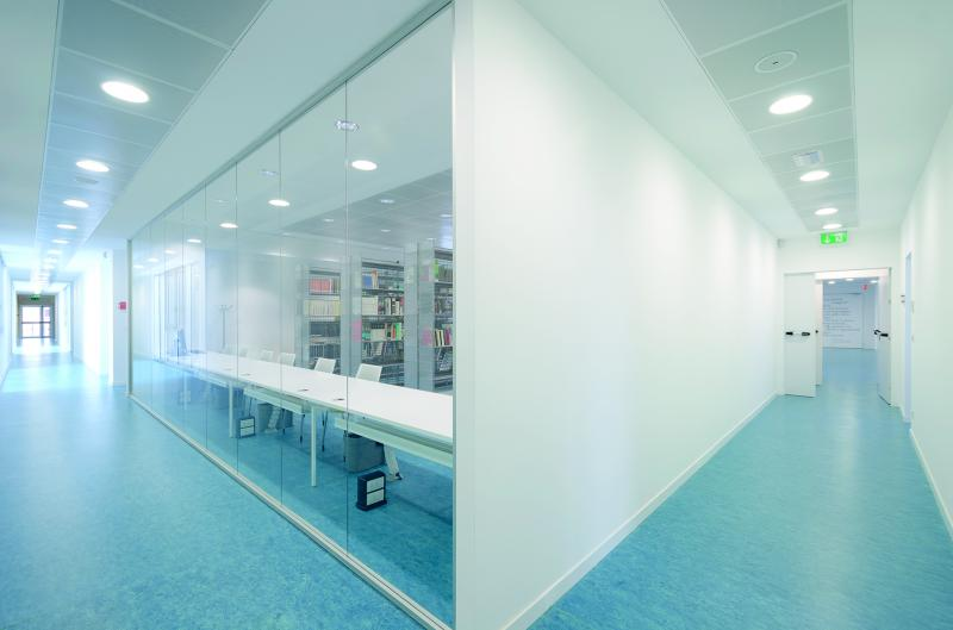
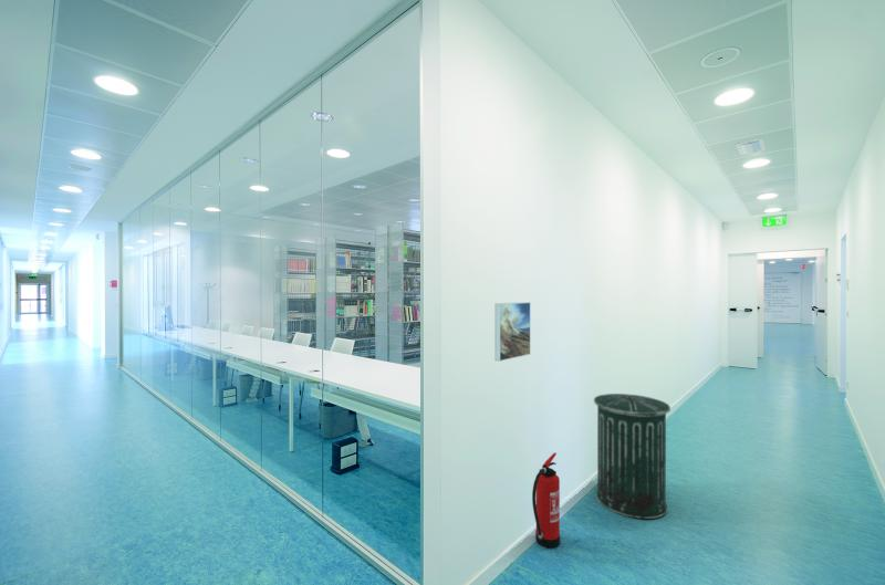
+ fire extinguisher [531,451,561,549]
+ trash can [593,393,671,520]
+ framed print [494,301,531,363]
